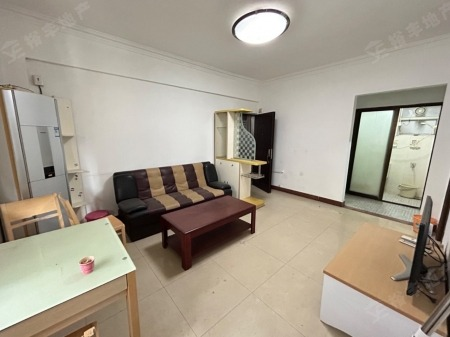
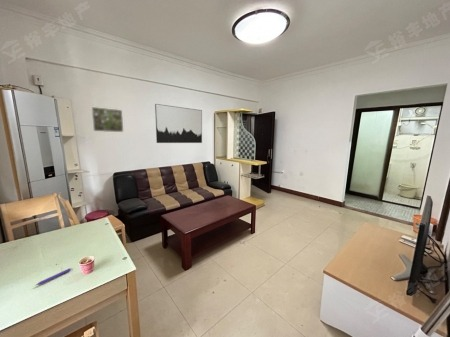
+ pen [34,267,73,287]
+ wall art [154,103,203,144]
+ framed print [90,106,124,133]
